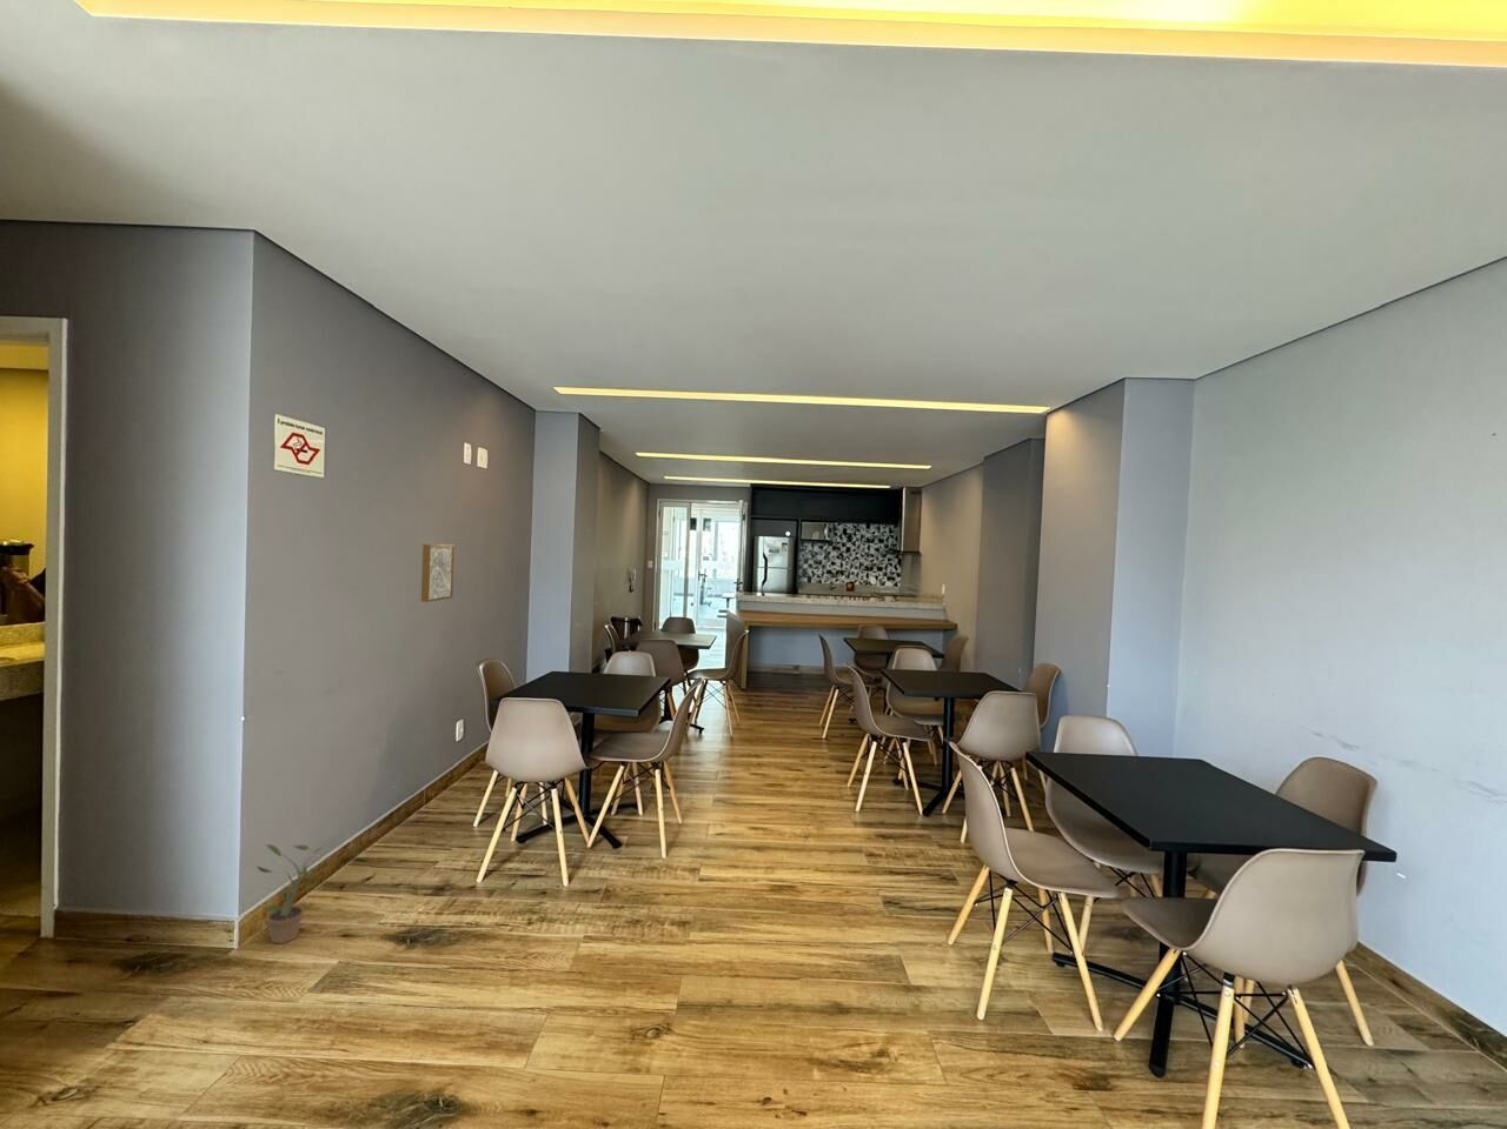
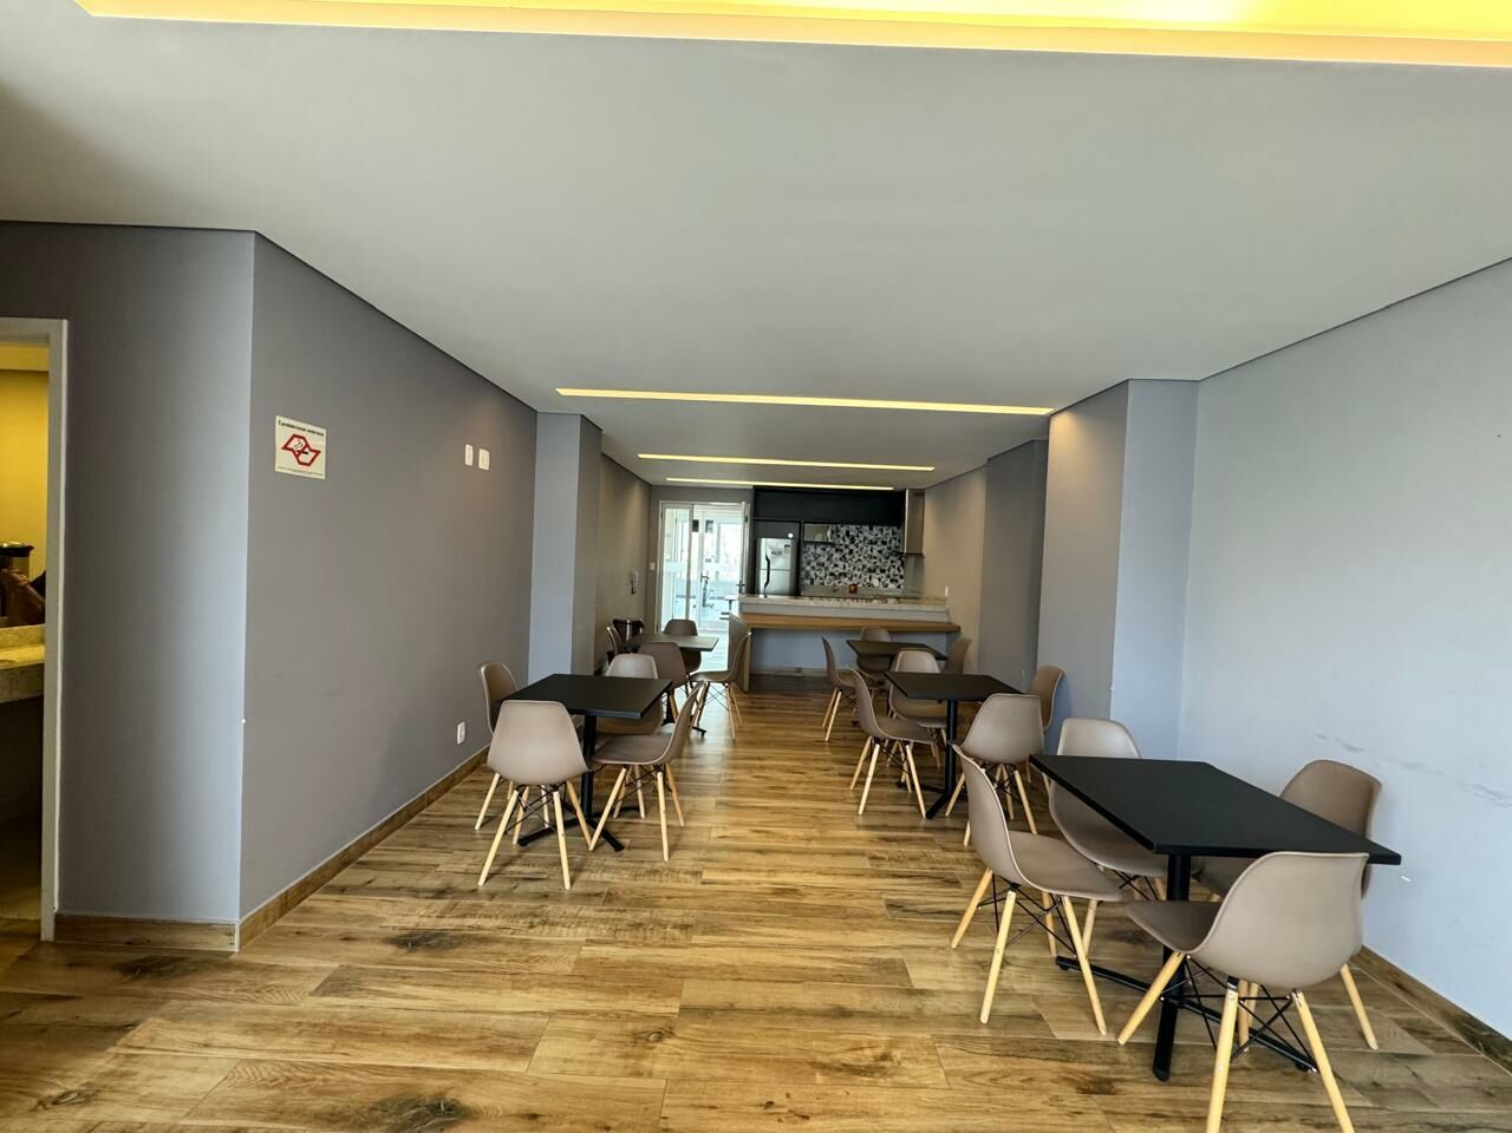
- wall art [420,543,456,604]
- potted plant [255,843,324,944]
